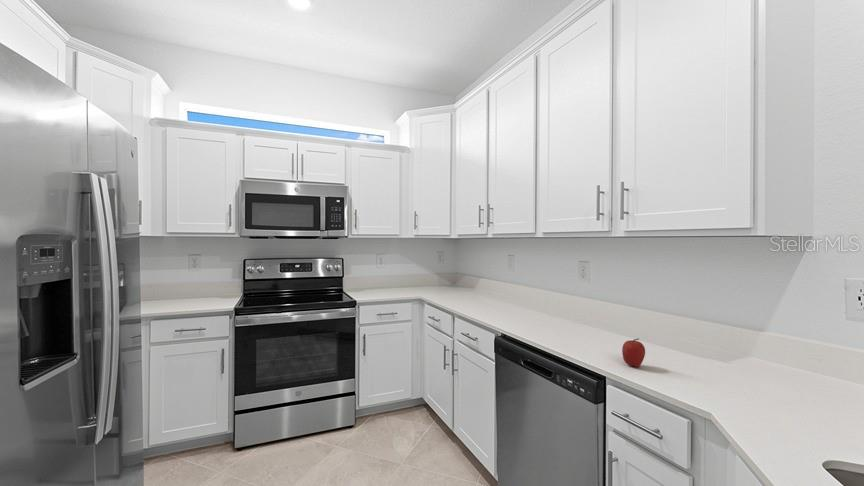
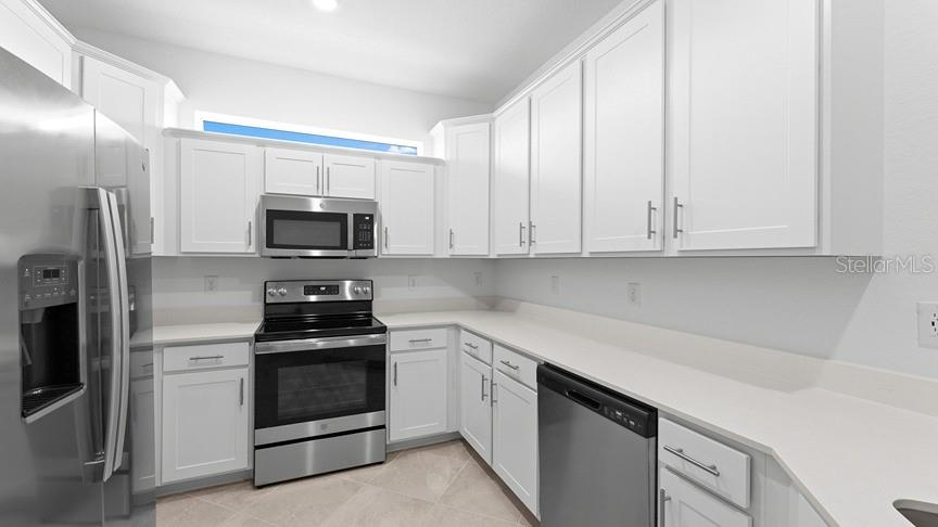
- fruit [621,337,646,368]
